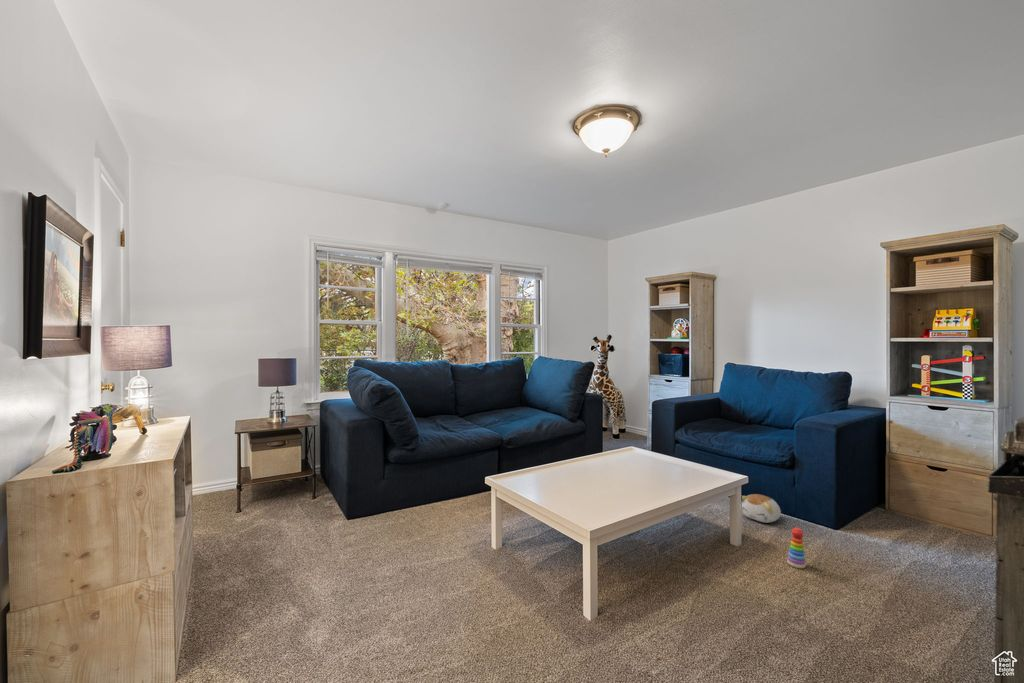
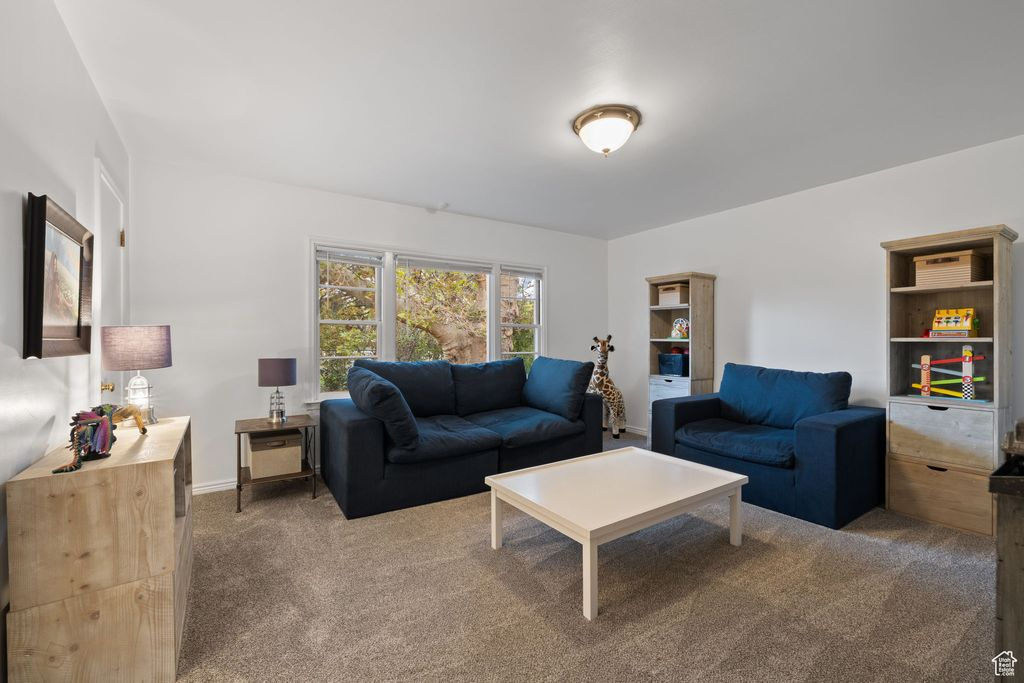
- stacking toy [786,527,807,569]
- plush toy [741,493,782,524]
